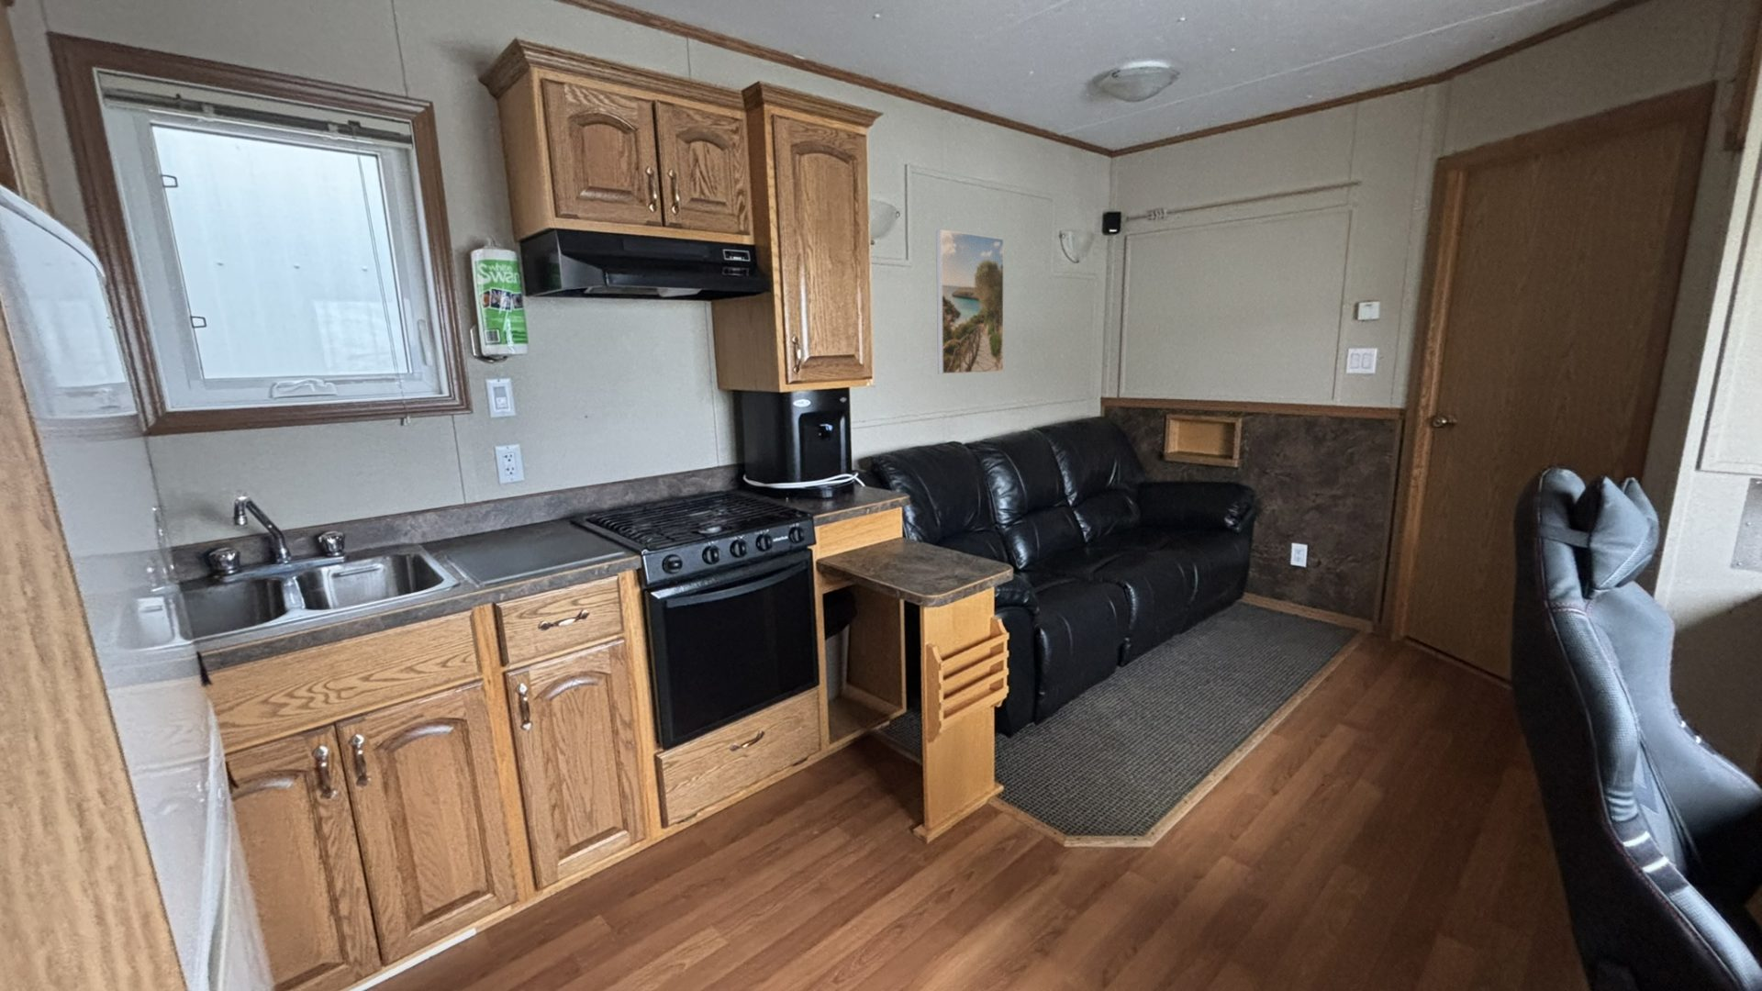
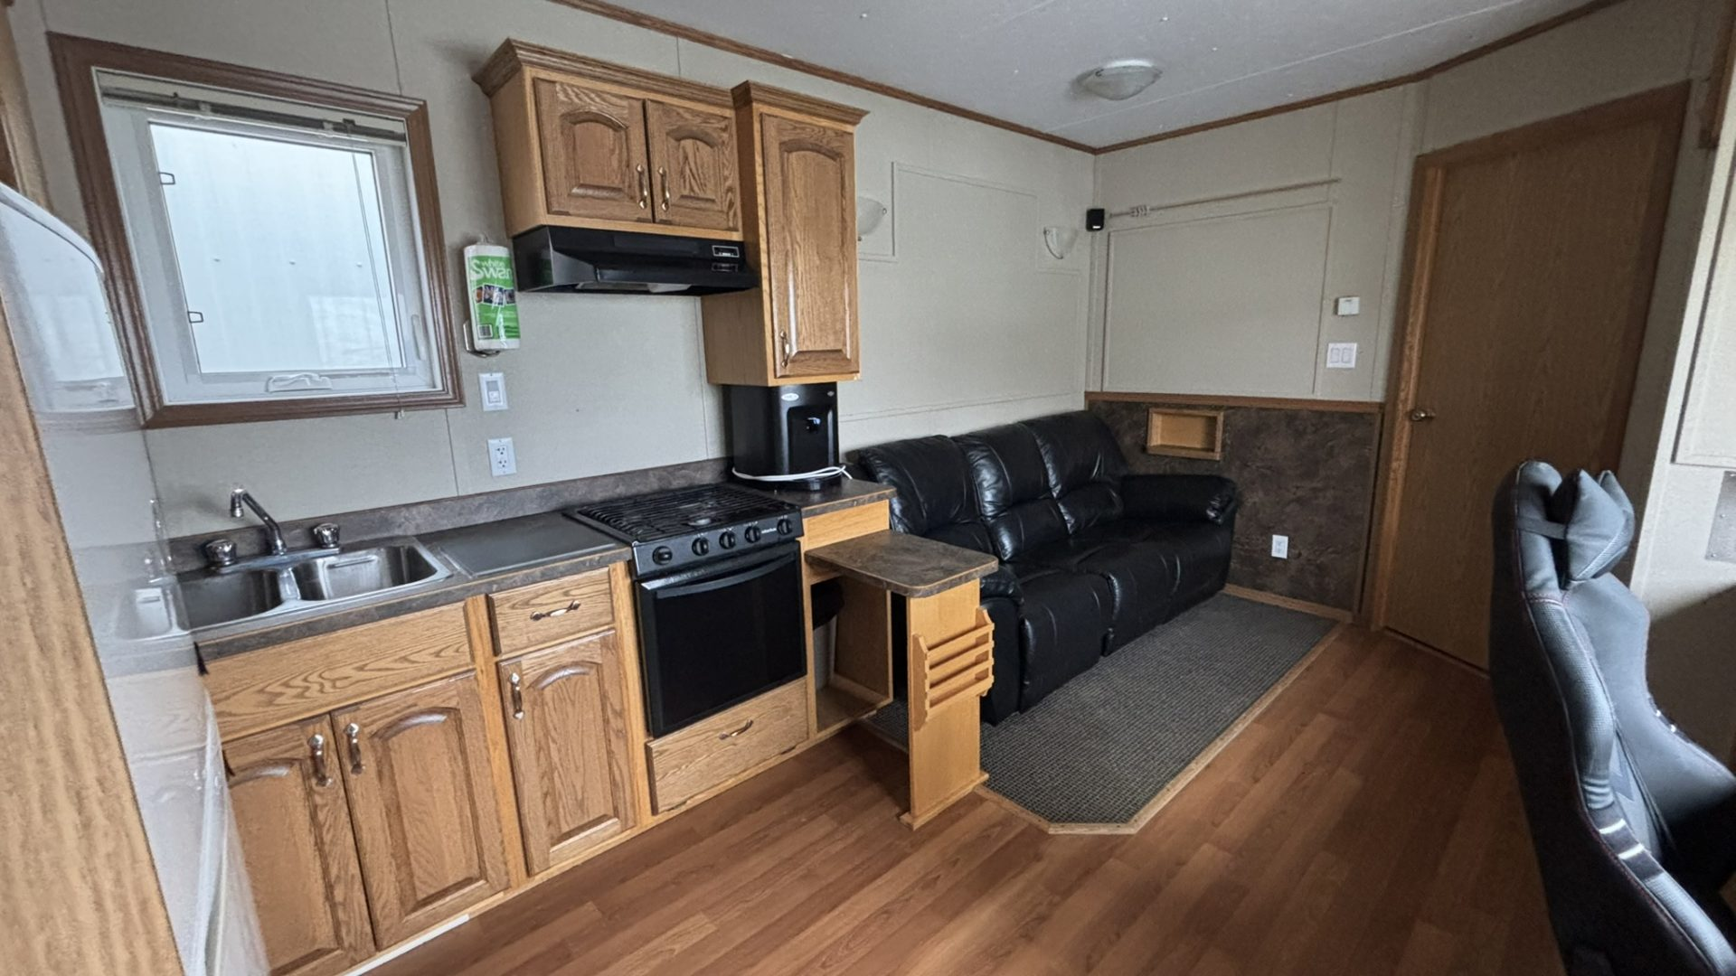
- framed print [935,229,1004,375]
